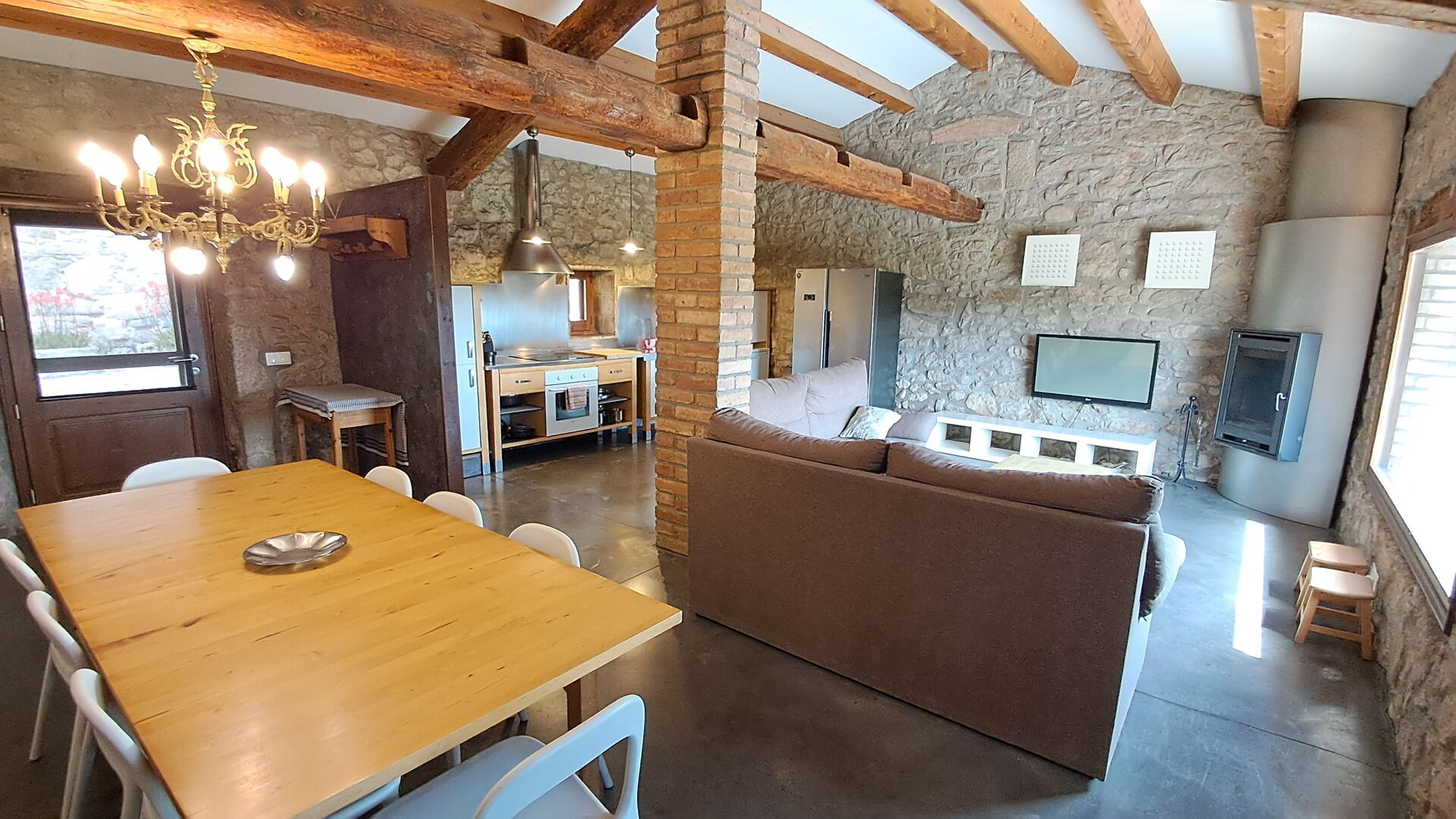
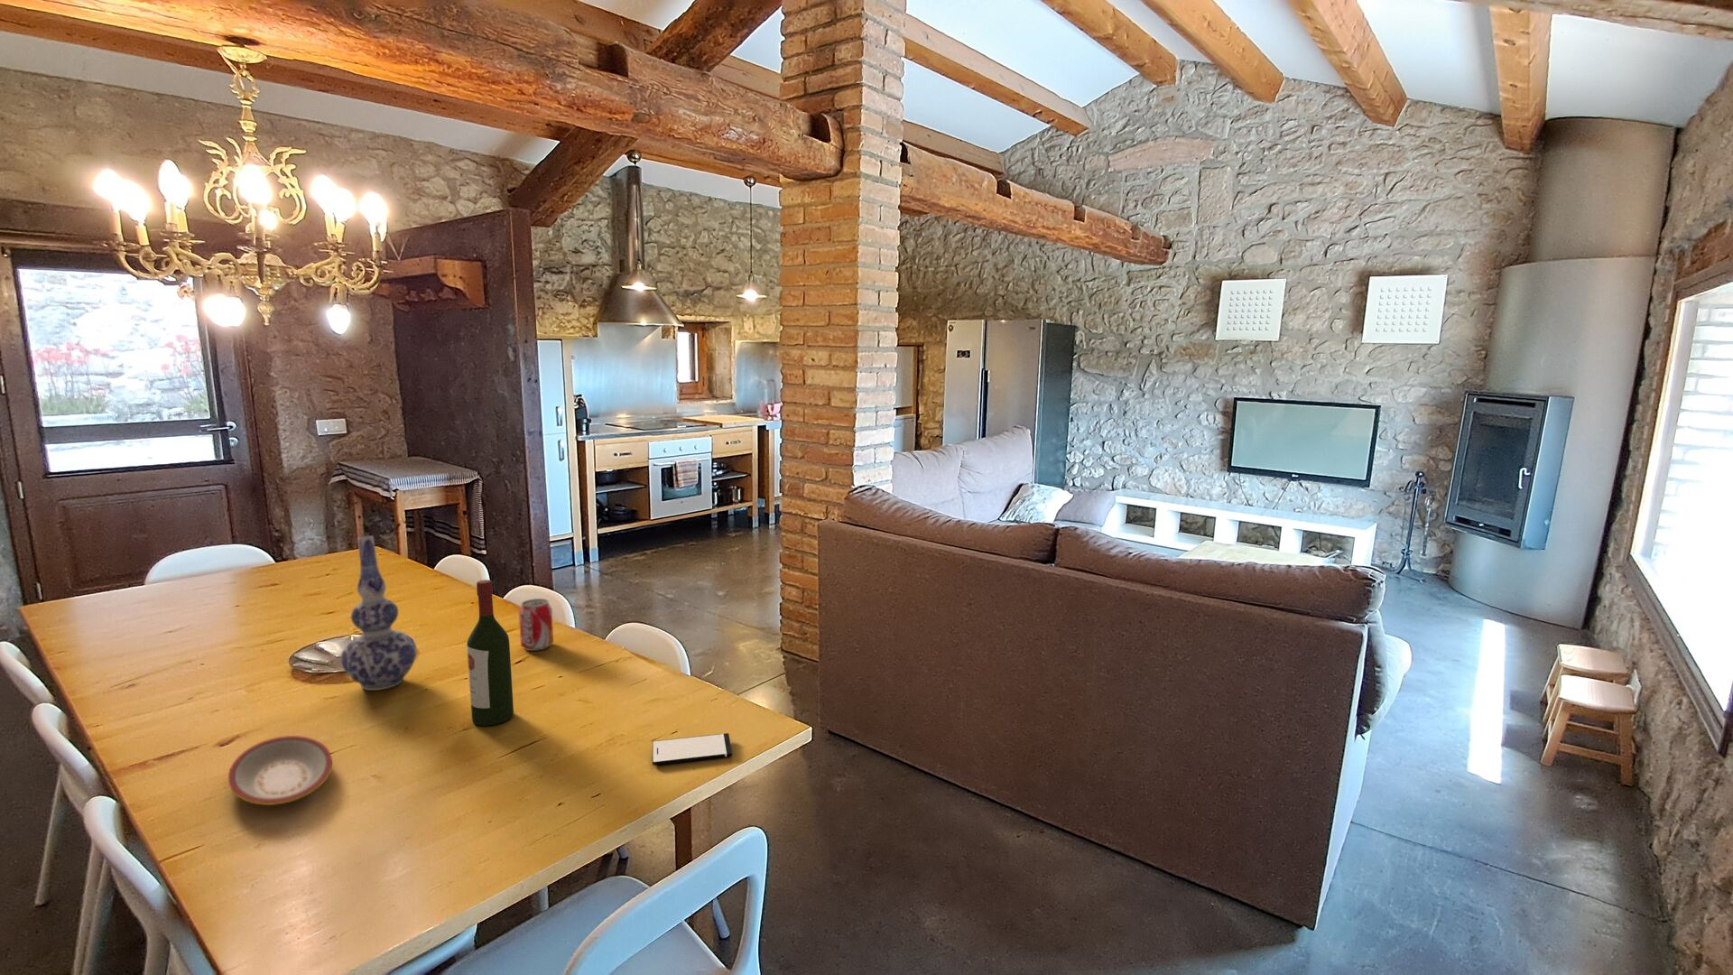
+ smartphone [652,732,733,765]
+ beverage can [518,598,555,652]
+ vase [340,535,418,692]
+ plate [227,735,333,806]
+ wine bottle [465,579,514,726]
